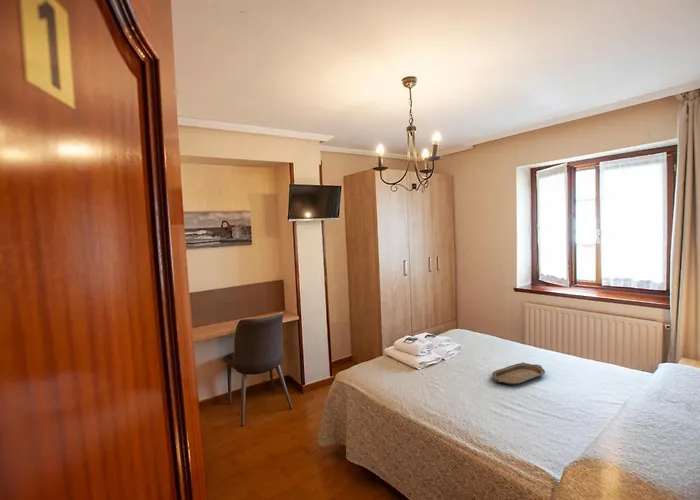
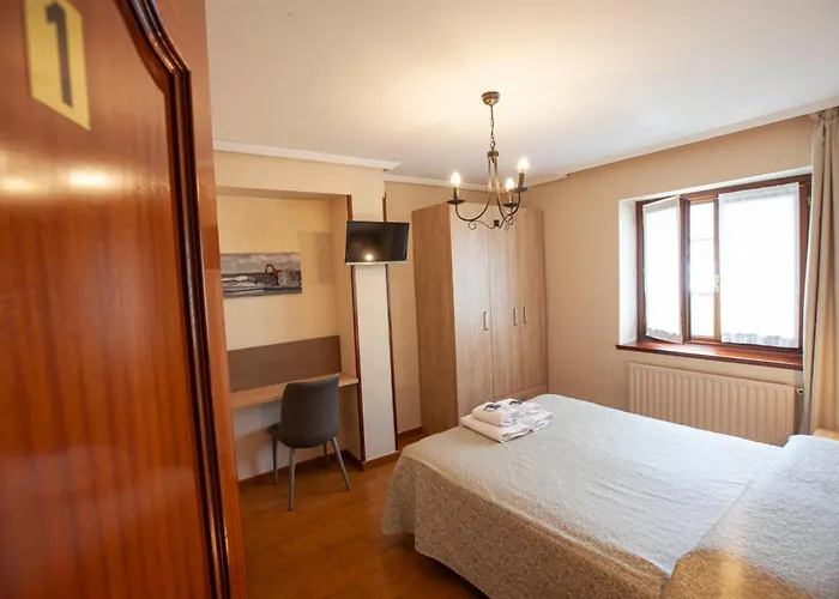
- serving tray [491,361,546,386]
